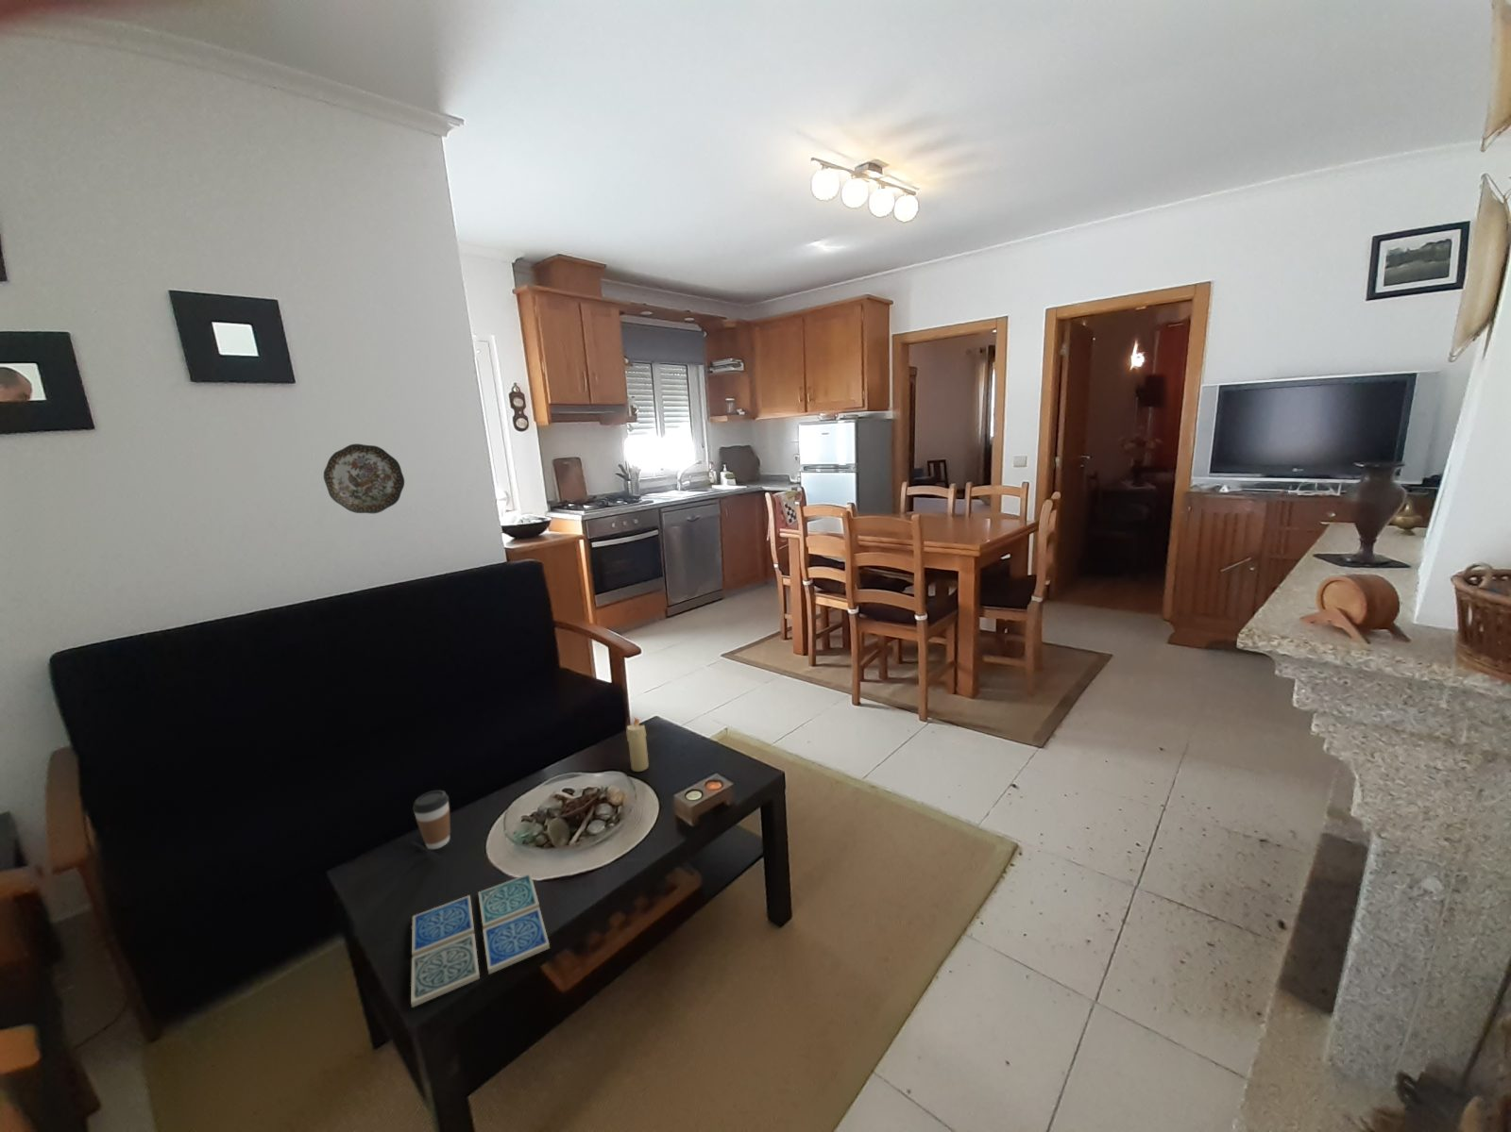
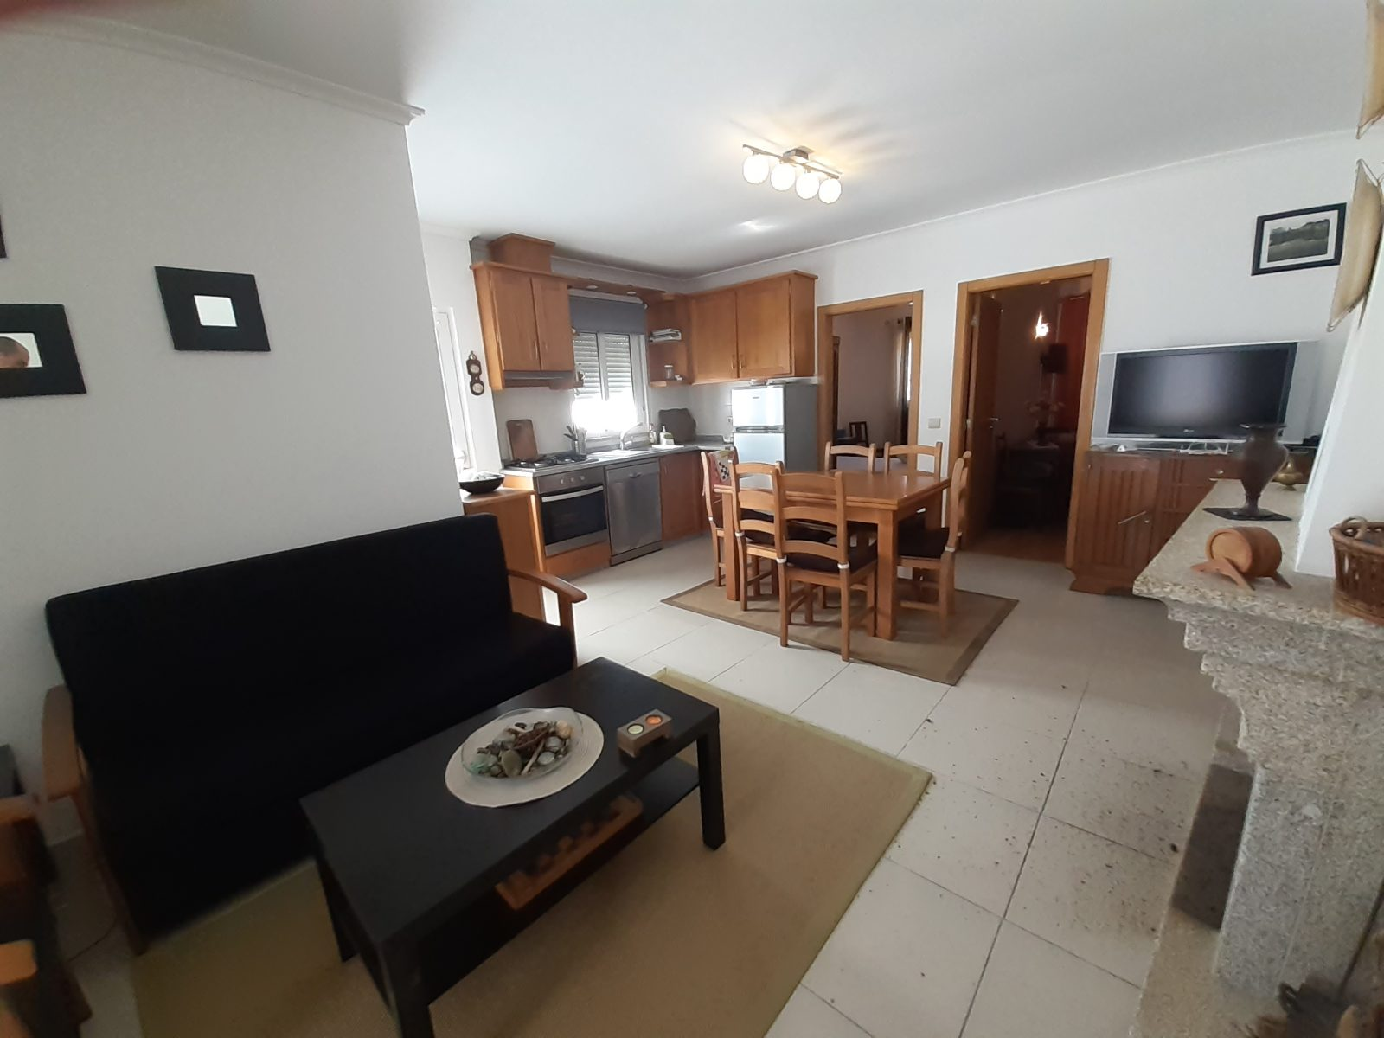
- drink coaster [409,873,551,1008]
- candle [625,716,650,773]
- coffee cup [412,790,451,850]
- decorative plate [322,444,406,514]
